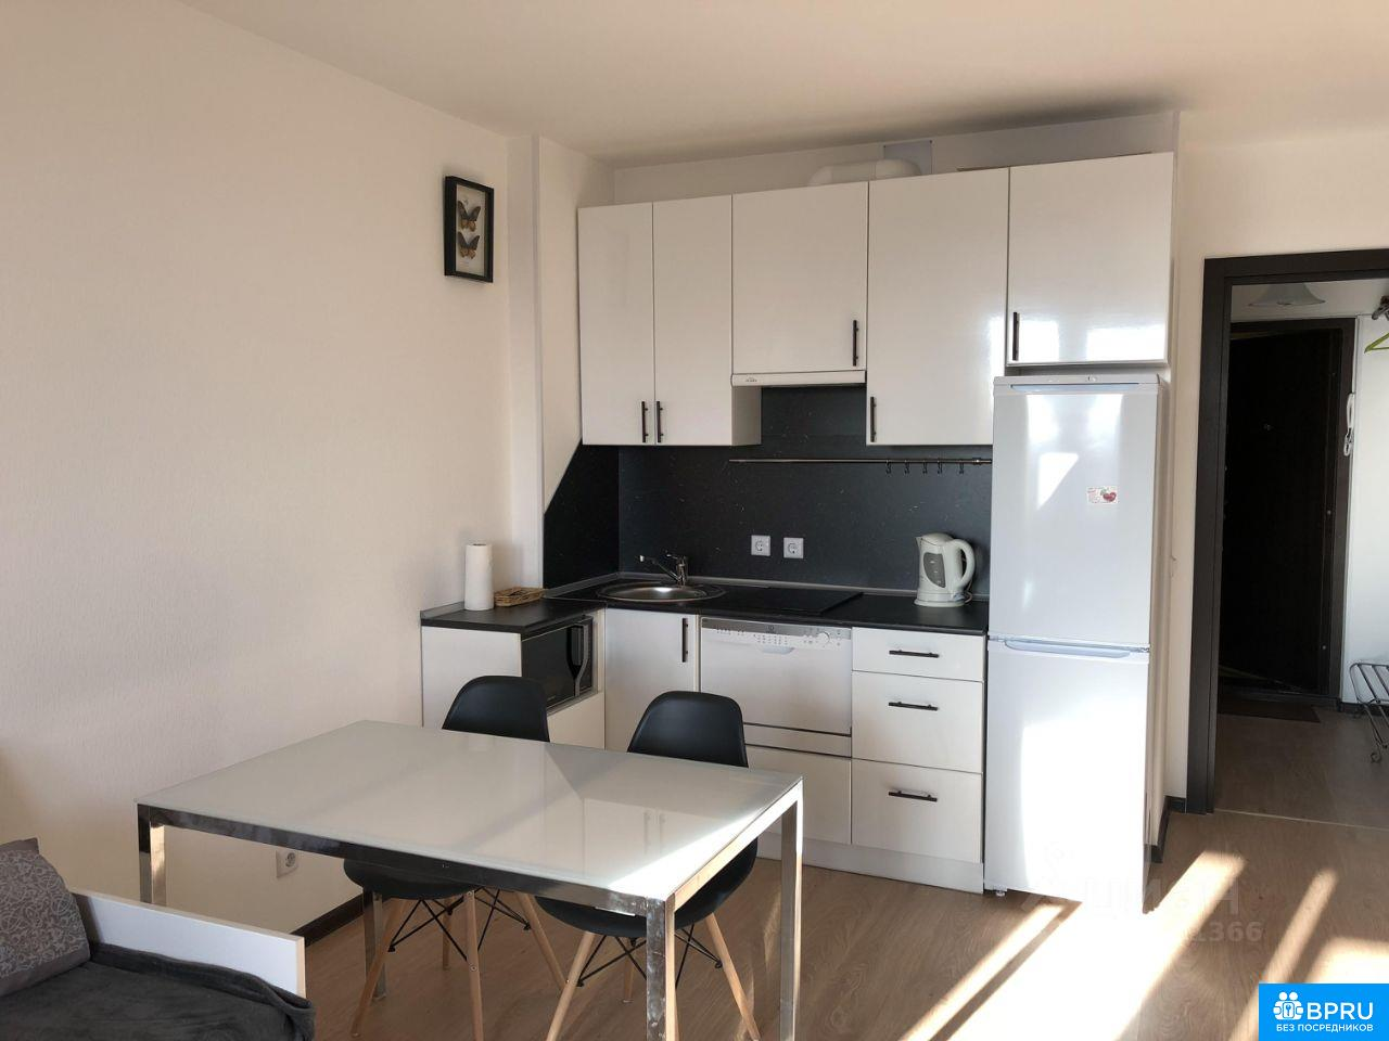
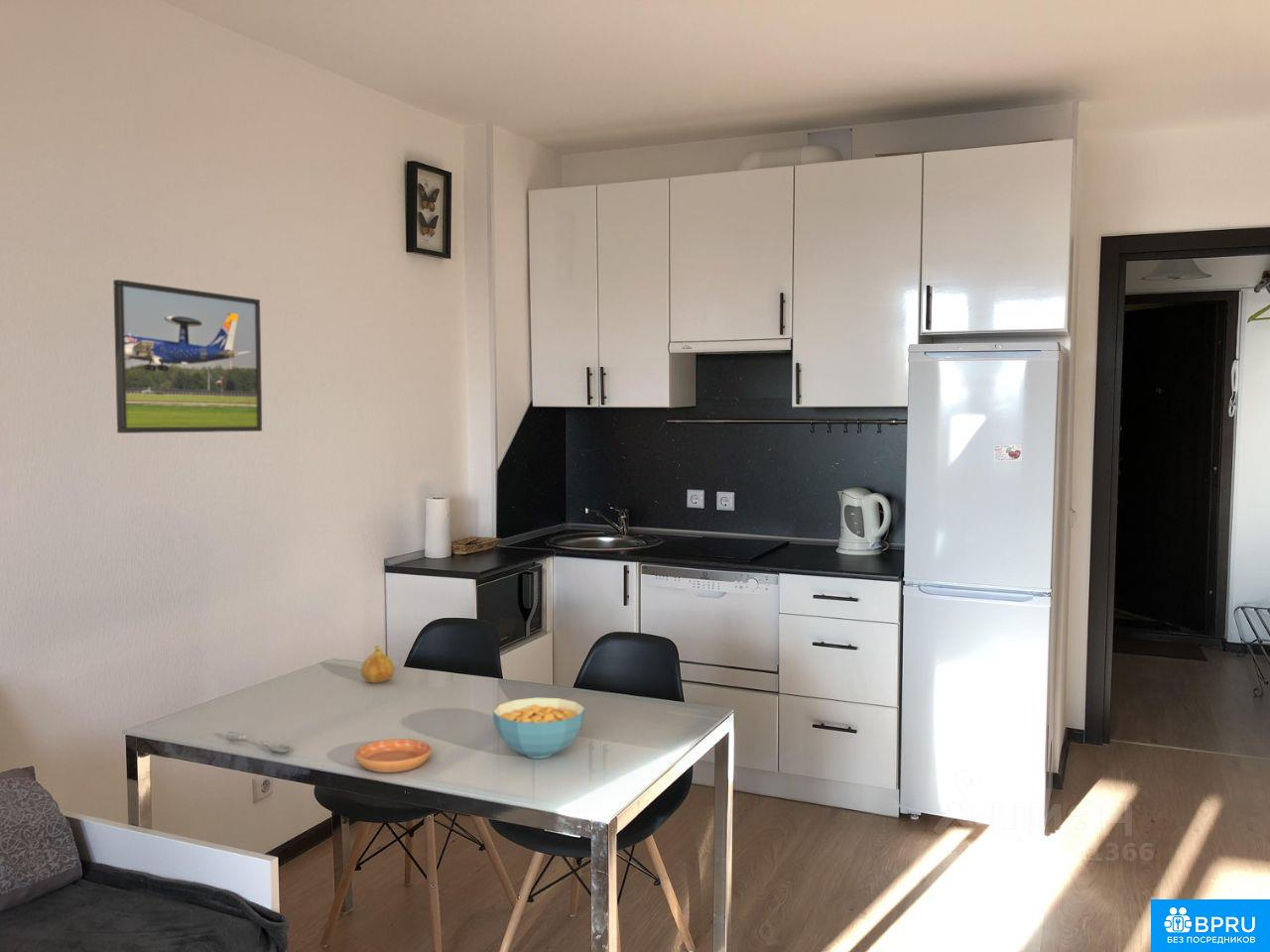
+ cereal bowl [491,696,586,760]
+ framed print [112,279,263,434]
+ soupspoon [225,731,292,754]
+ fruit [360,645,395,684]
+ saucer [353,738,433,773]
